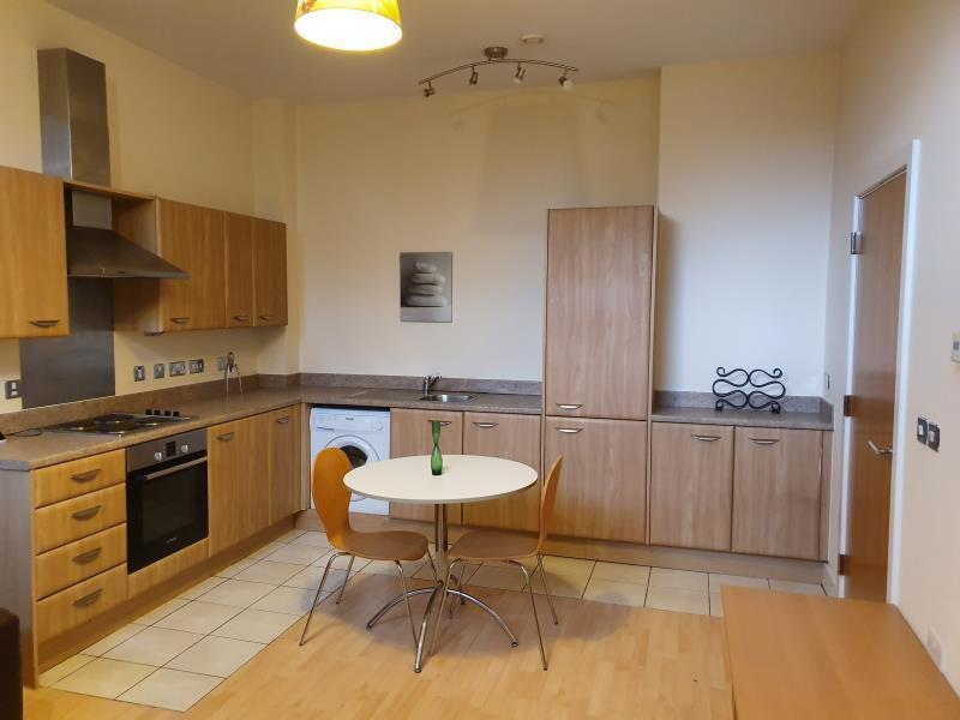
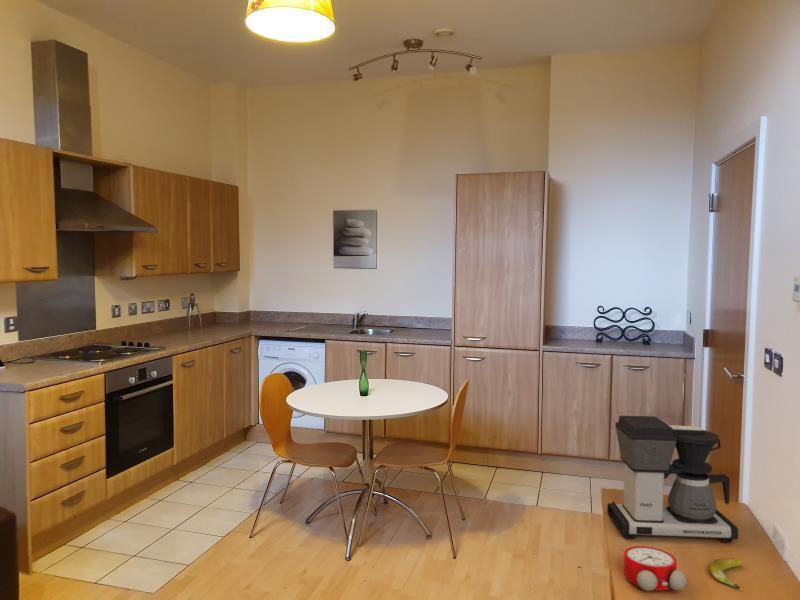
+ coffee maker [606,415,739,544]
+ banana [709,557,744,590]
+ alarm clock [618,545,688,592]
